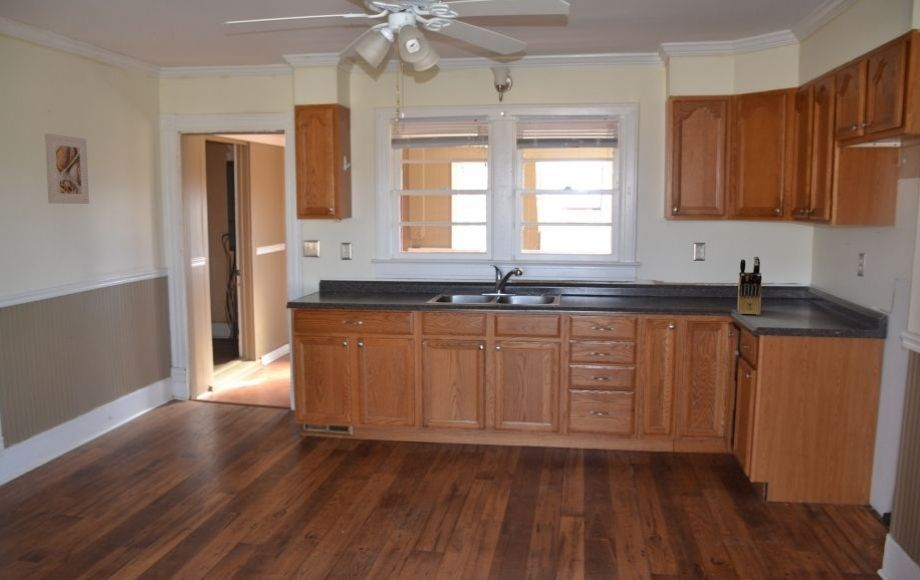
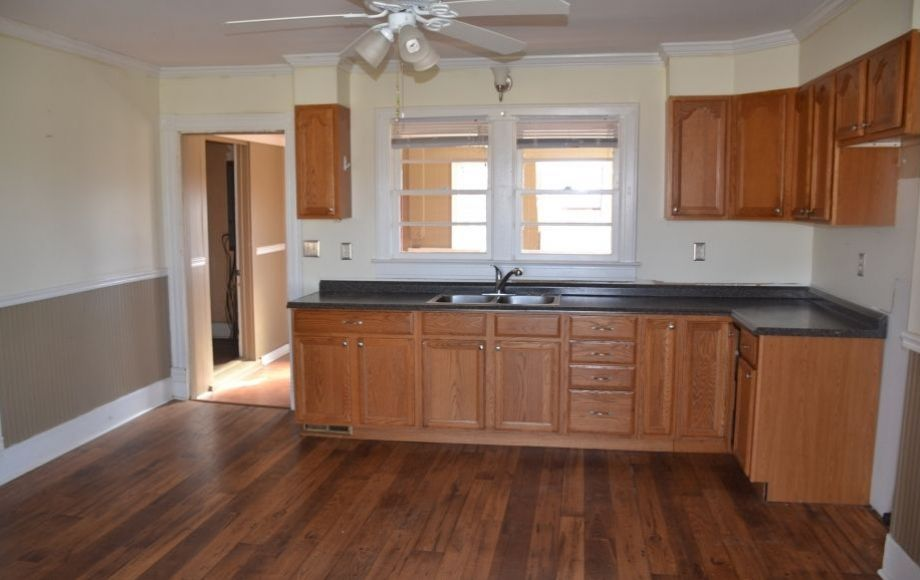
- knife block [737,255,763,316]
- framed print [44,133,90,205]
